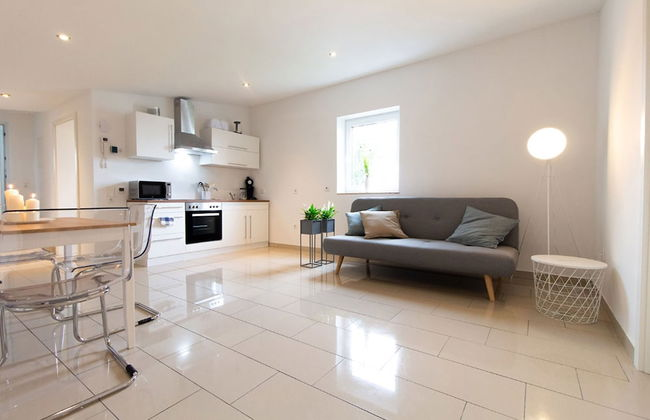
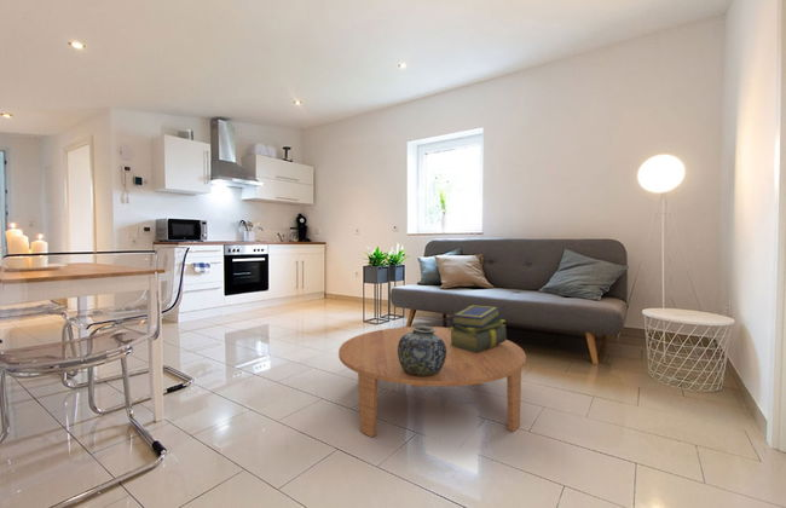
+ coffee table [337,325,527,438]
+ vase [398,324,446,376]
+ stack of books [449,304,508,353]
